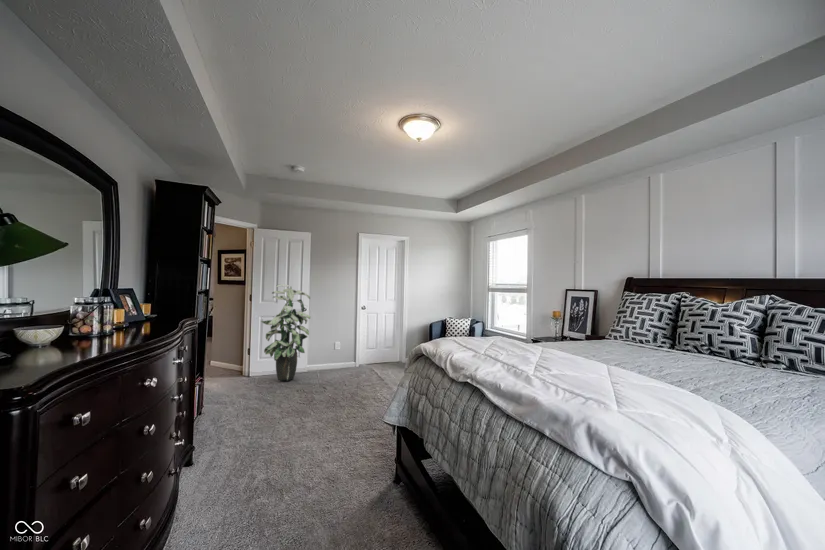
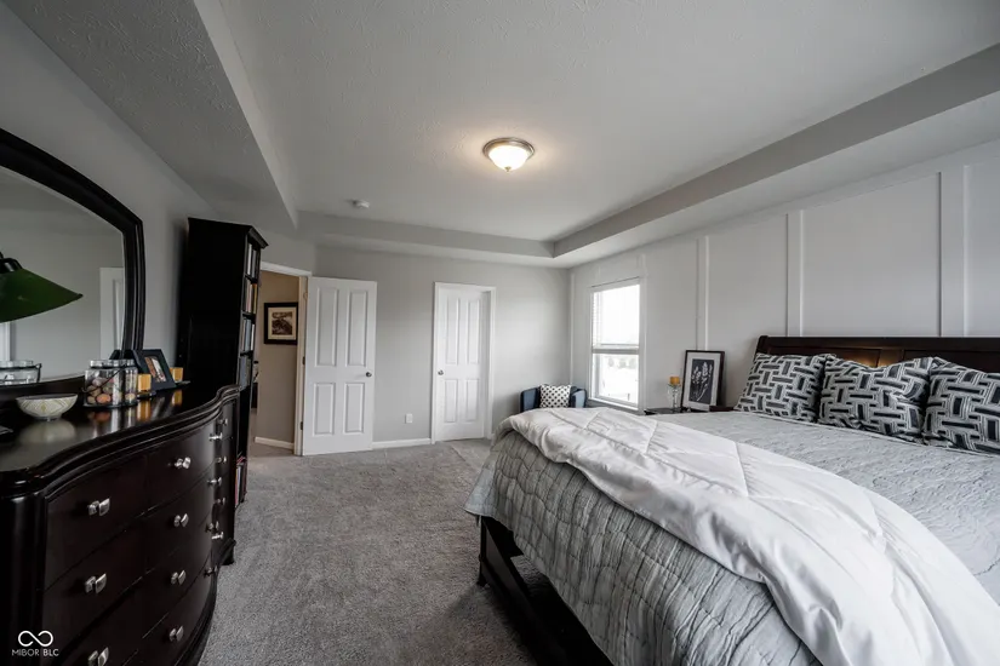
- indoor plant [260,283,311,381]
